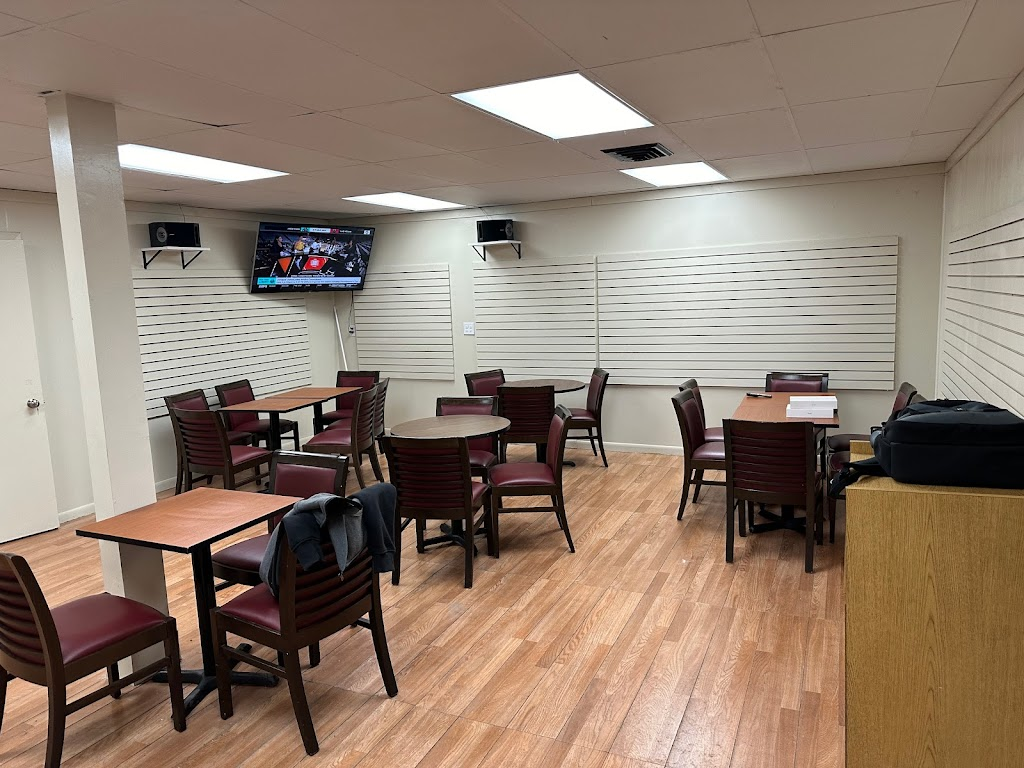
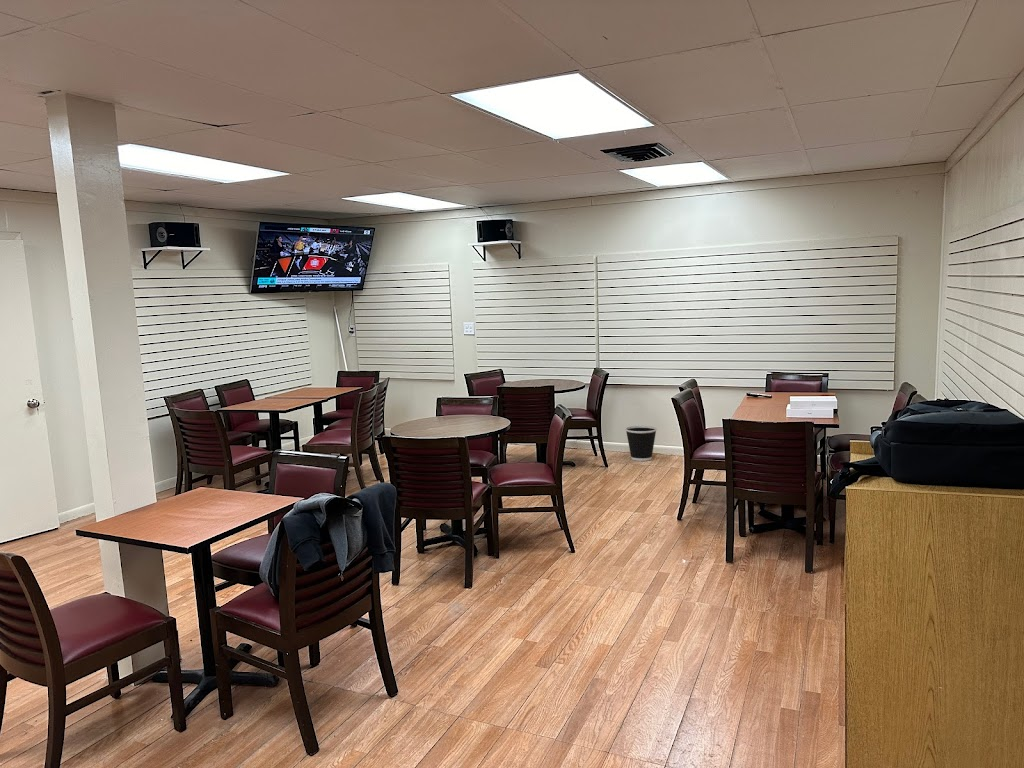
+ wastebasket [624,425,658,462]
